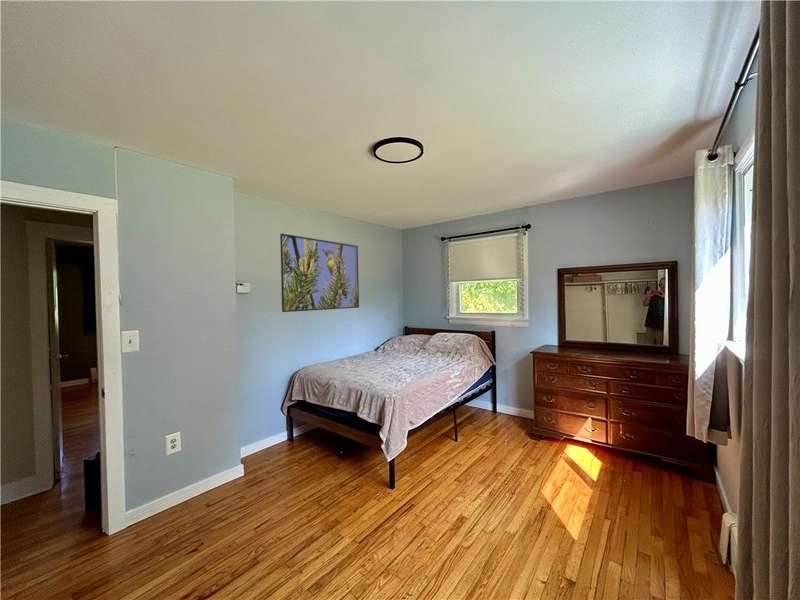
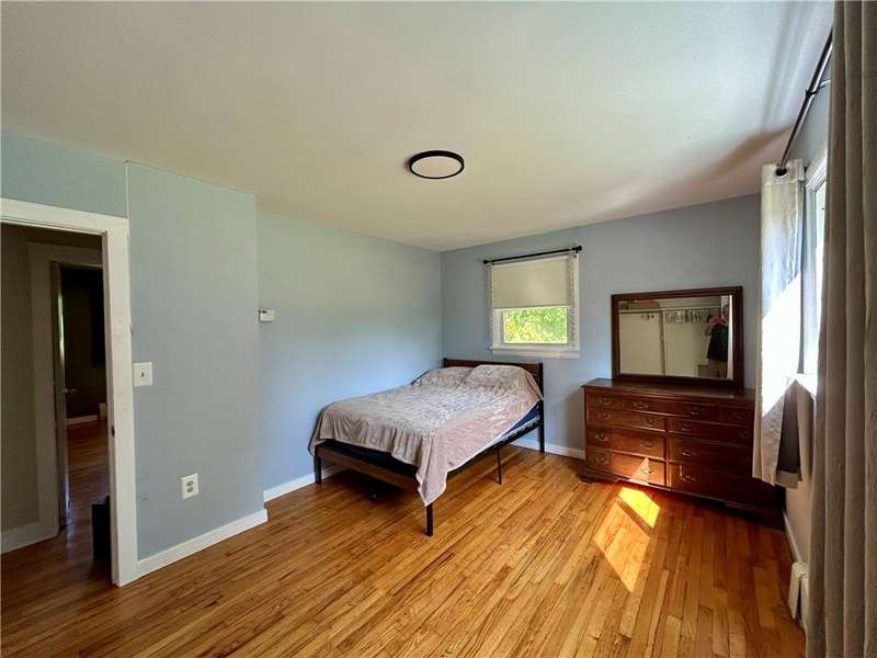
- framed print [279,233,360,313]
